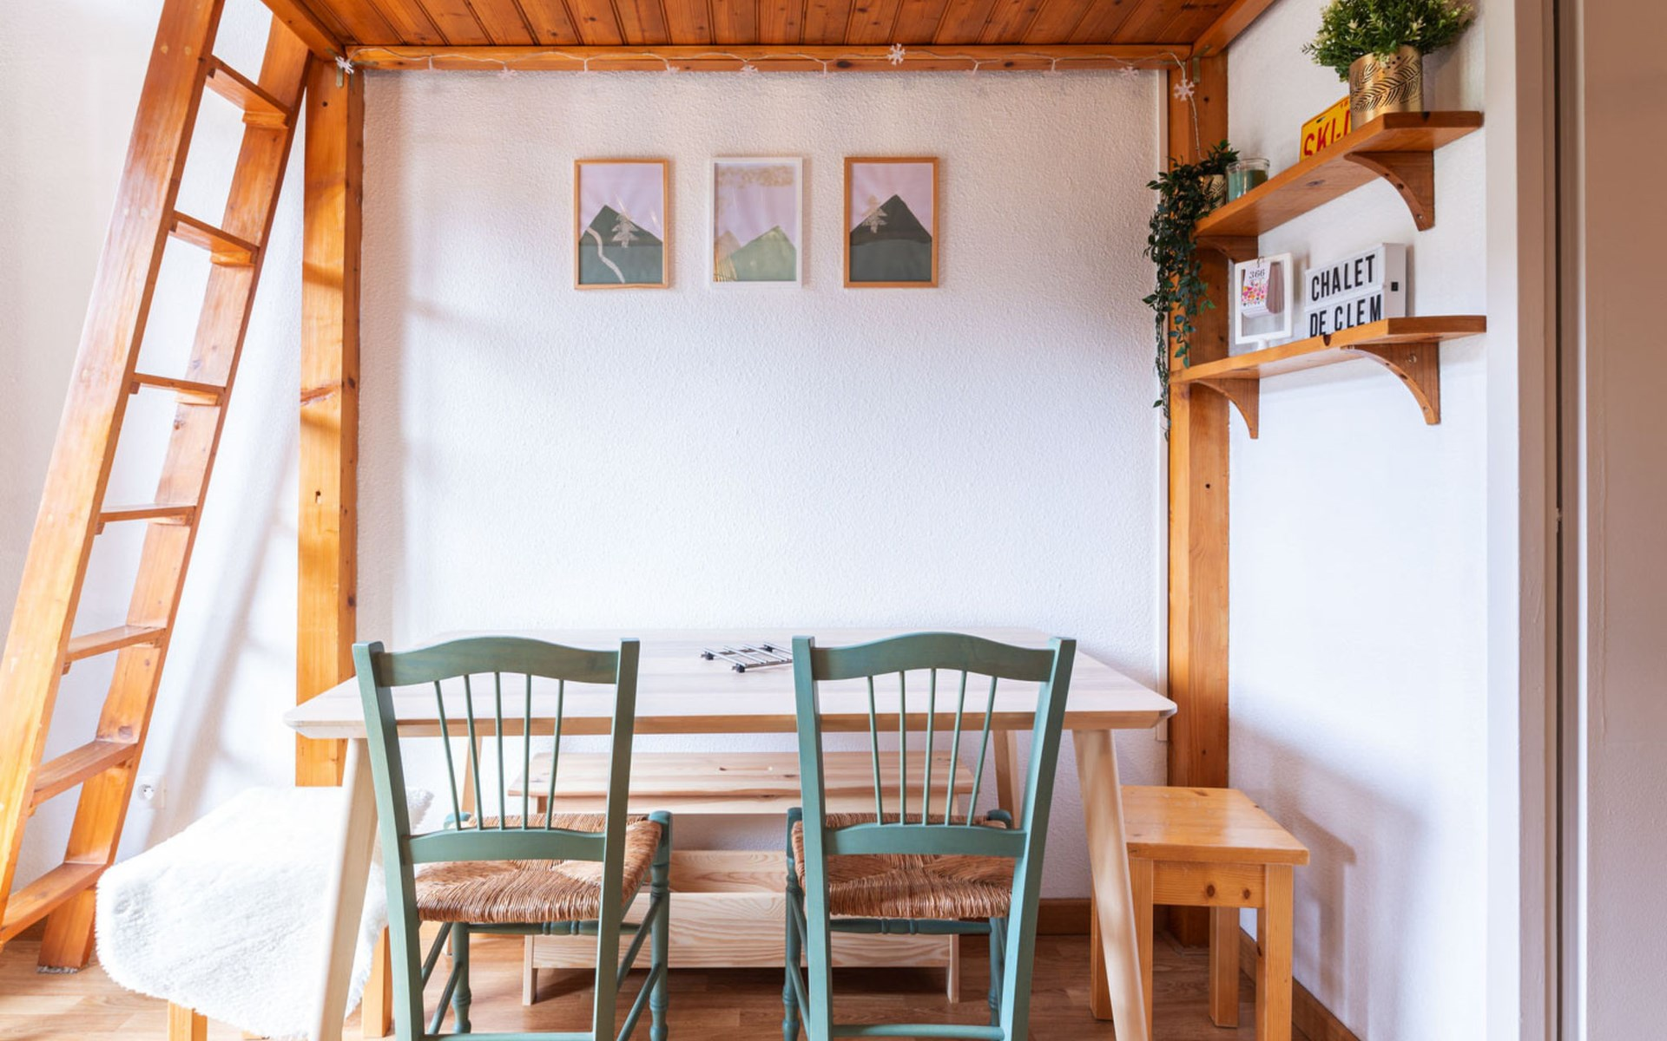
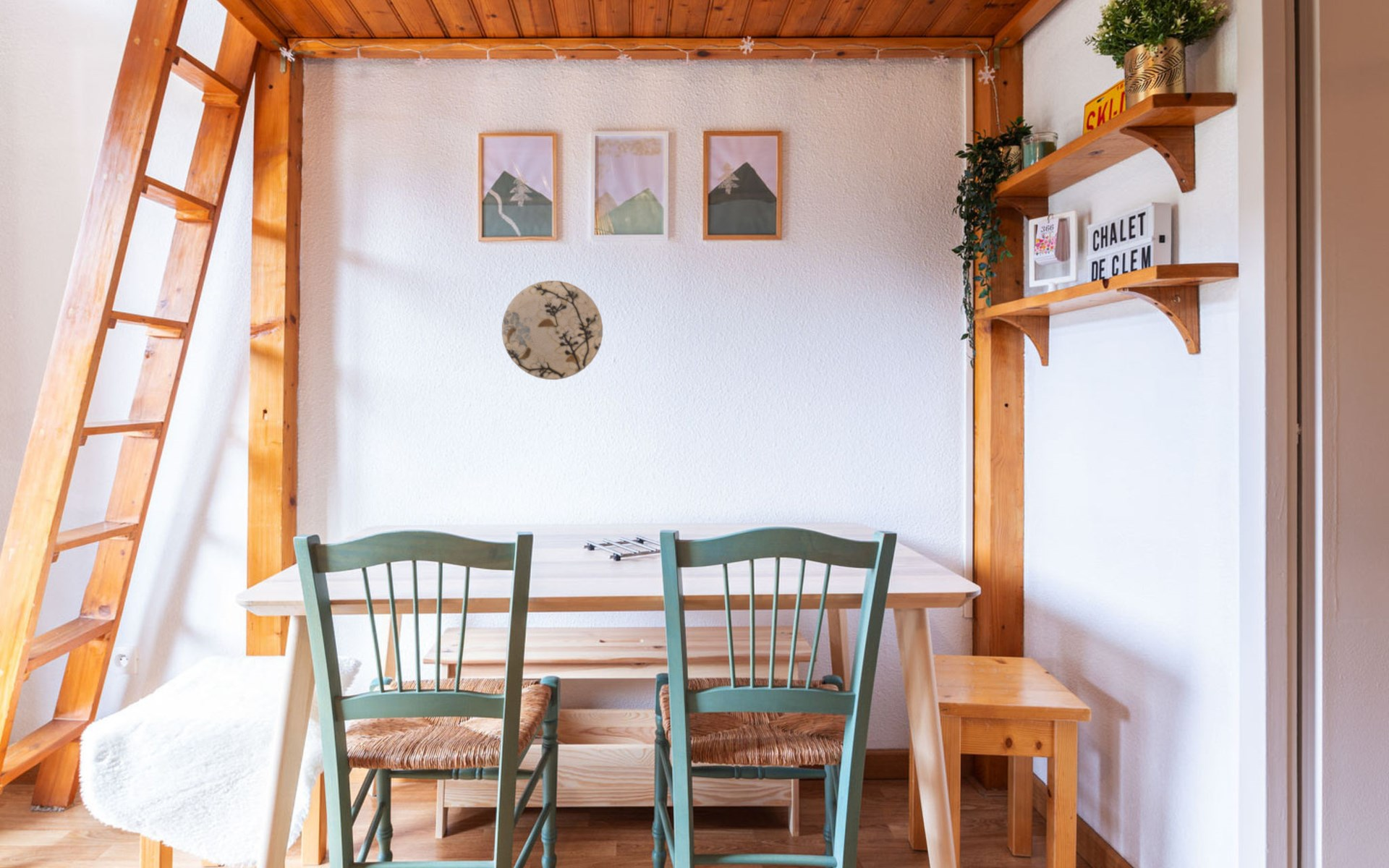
+ decorative plate [501,280,603,380]
